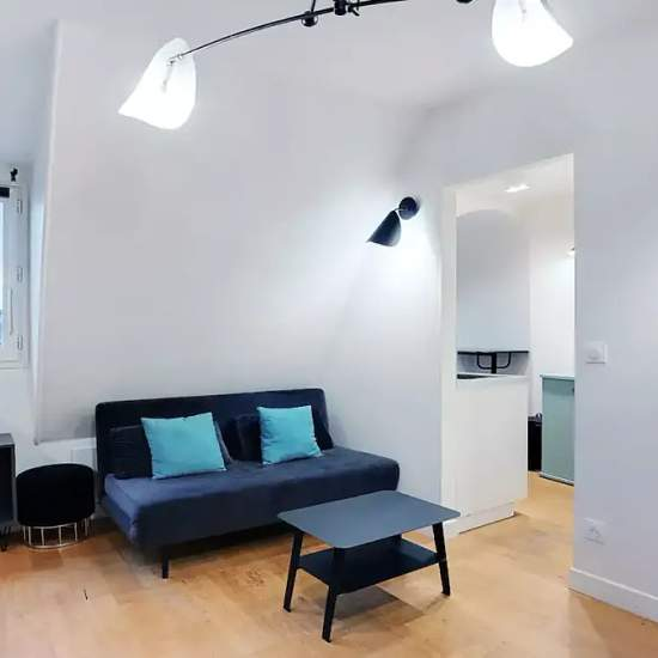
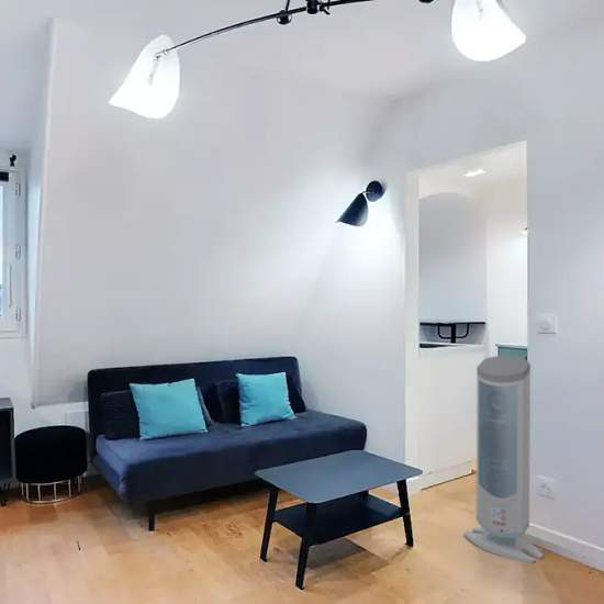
+ air purifier [463,355,545,564]
